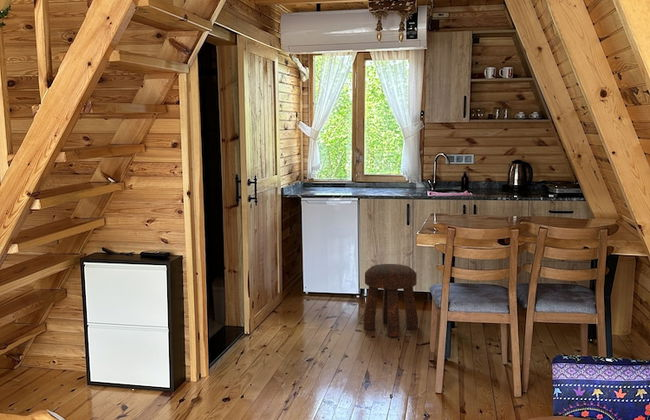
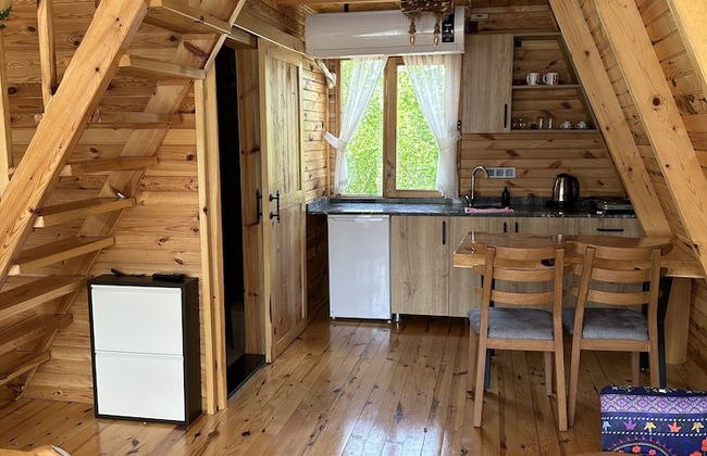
- stool [363,263,419,338]
